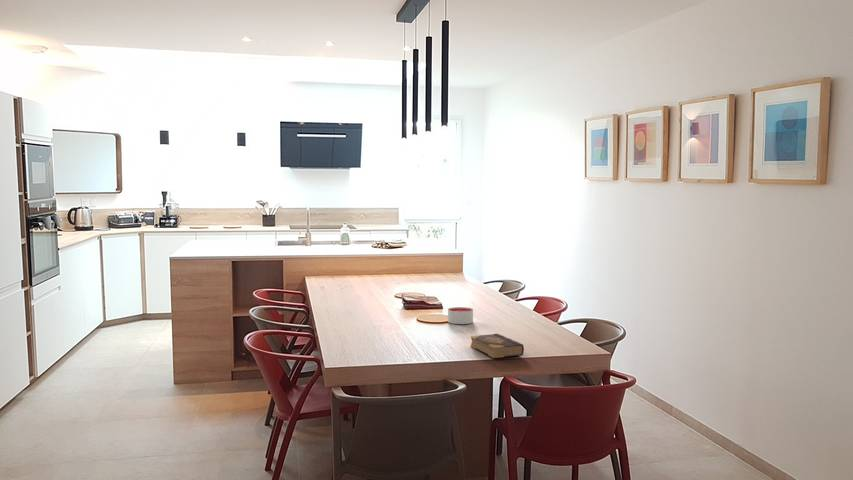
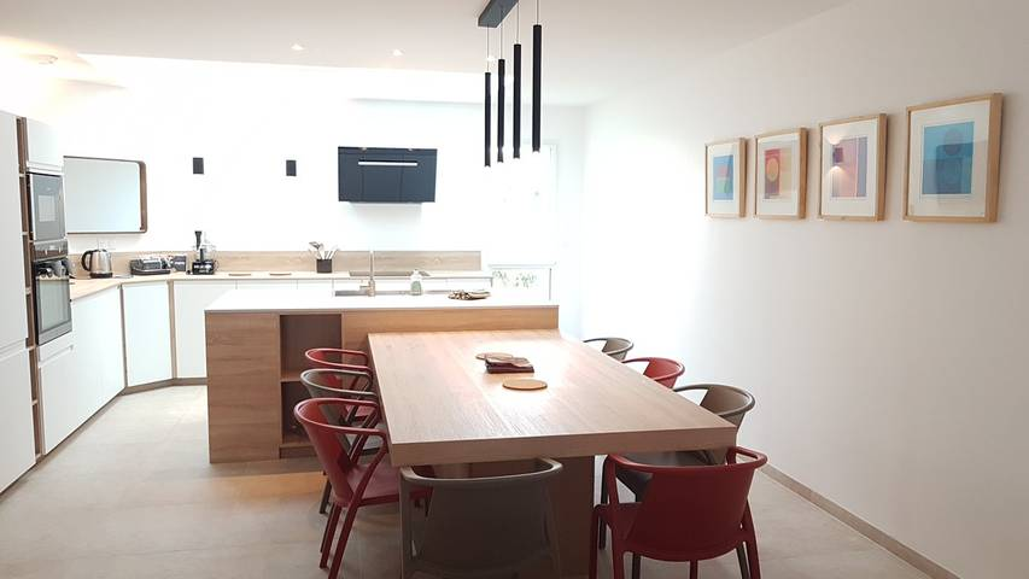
- candle [447,306,474,325]
- book [469,333,525,359]
